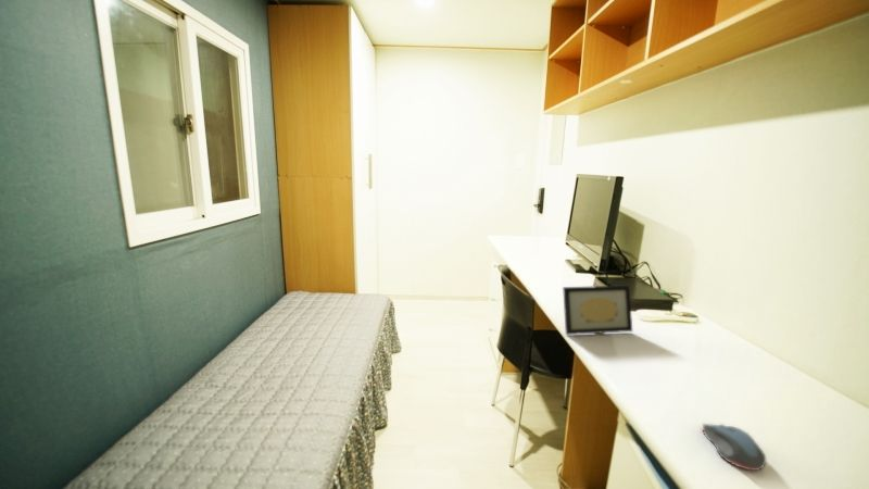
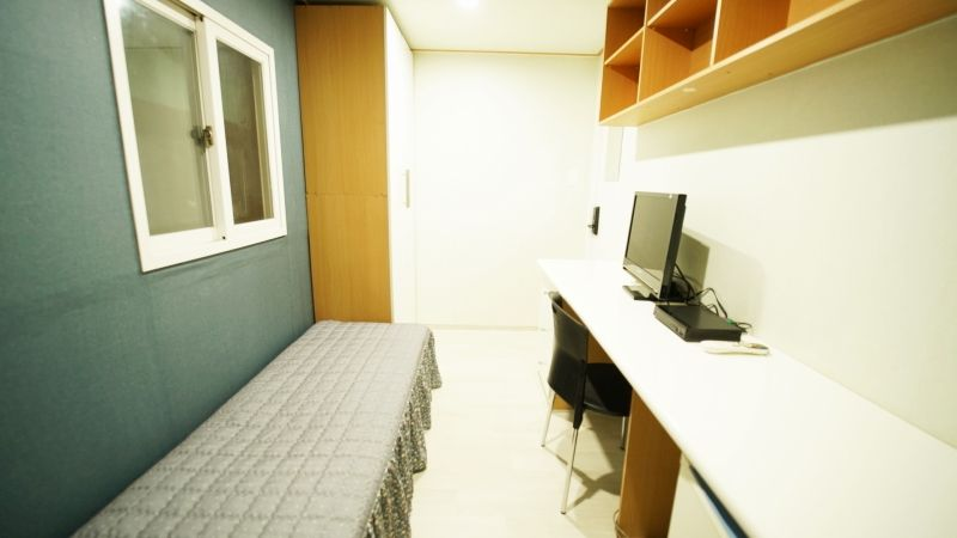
- computer mouse [701,423,767,472]
- picture frame [562,285,633,336]
